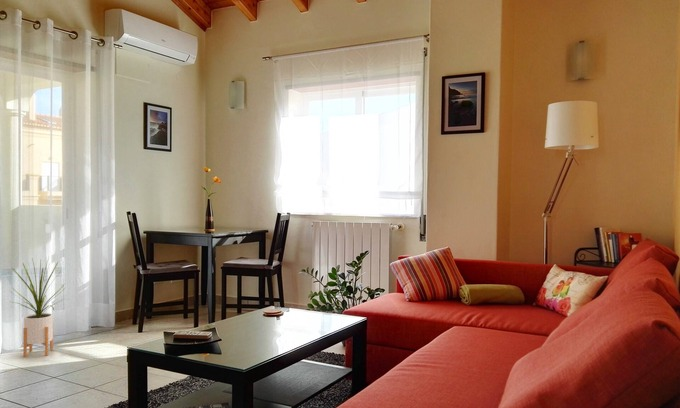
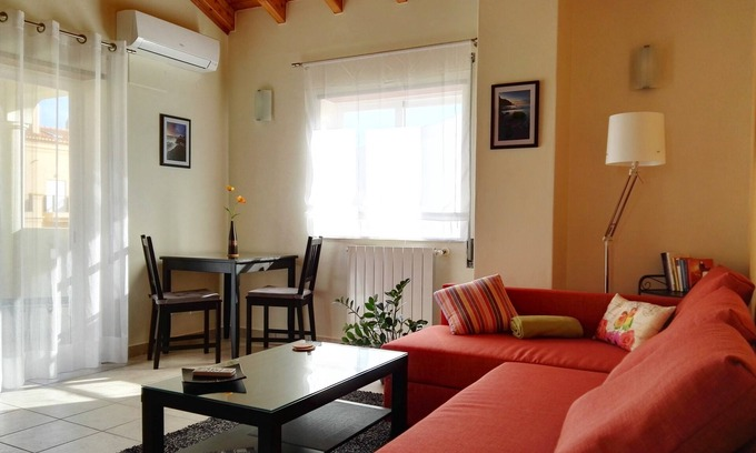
- house plant [10,257,70,358]
